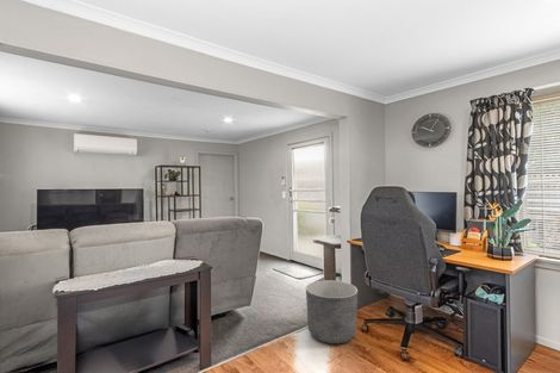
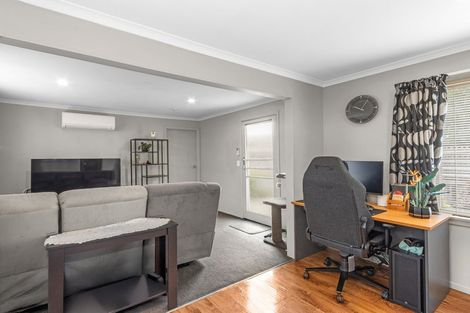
- planter [305,279,359,344]
